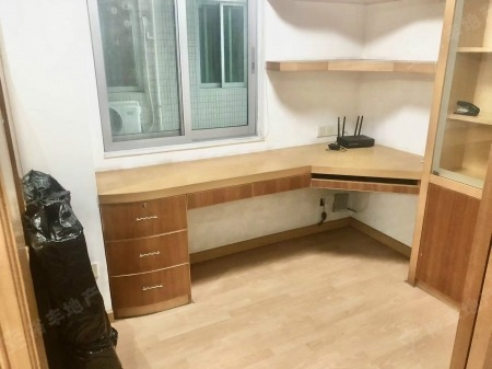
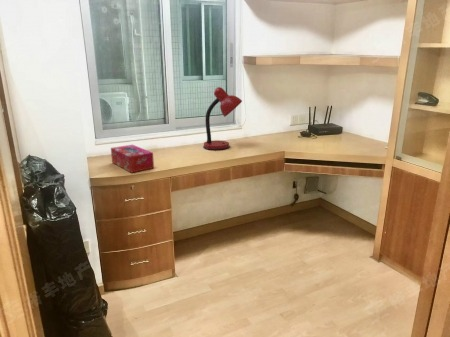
+ tissue box [110,144,155,174]
+ desk lamp [202,86,243,151]
